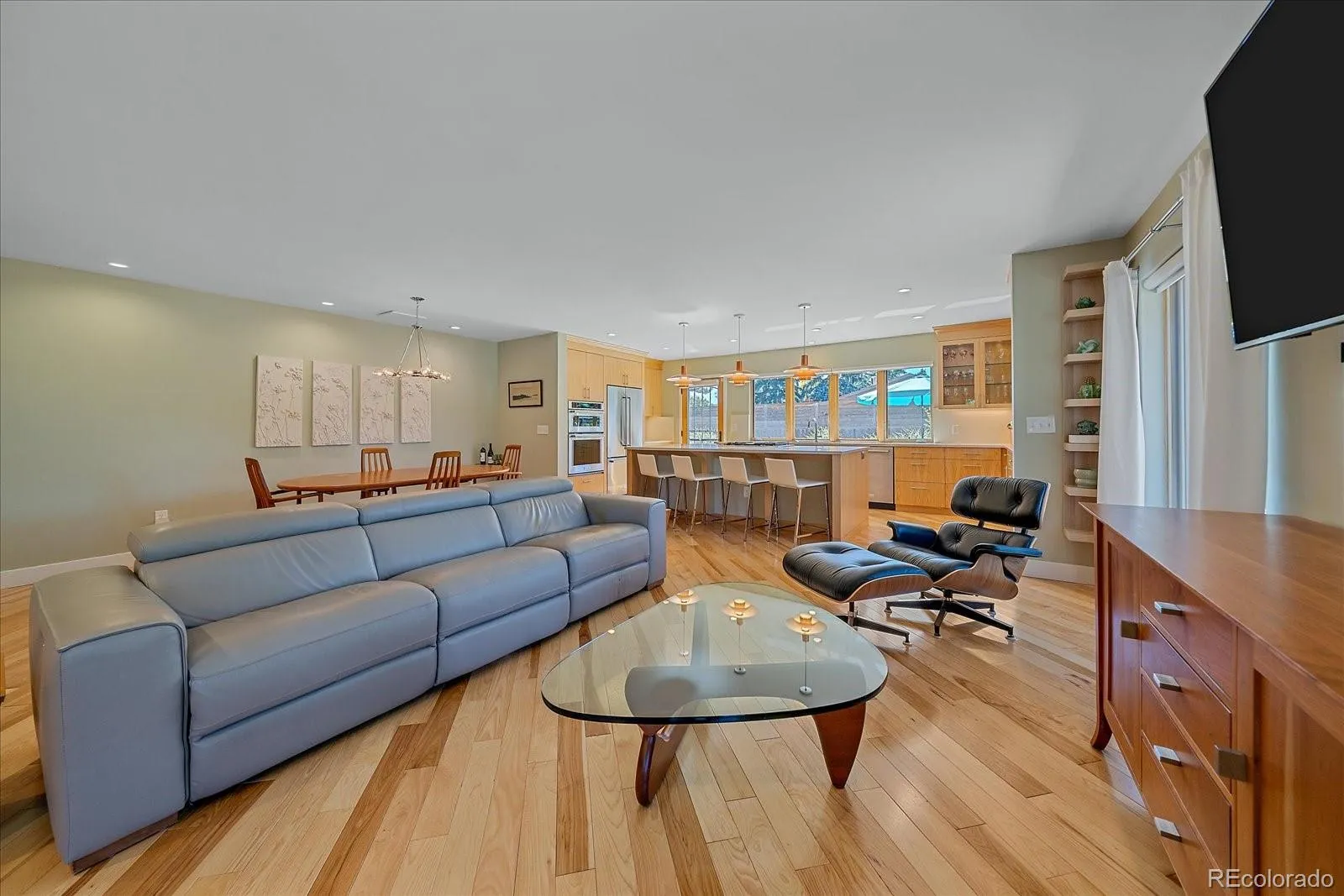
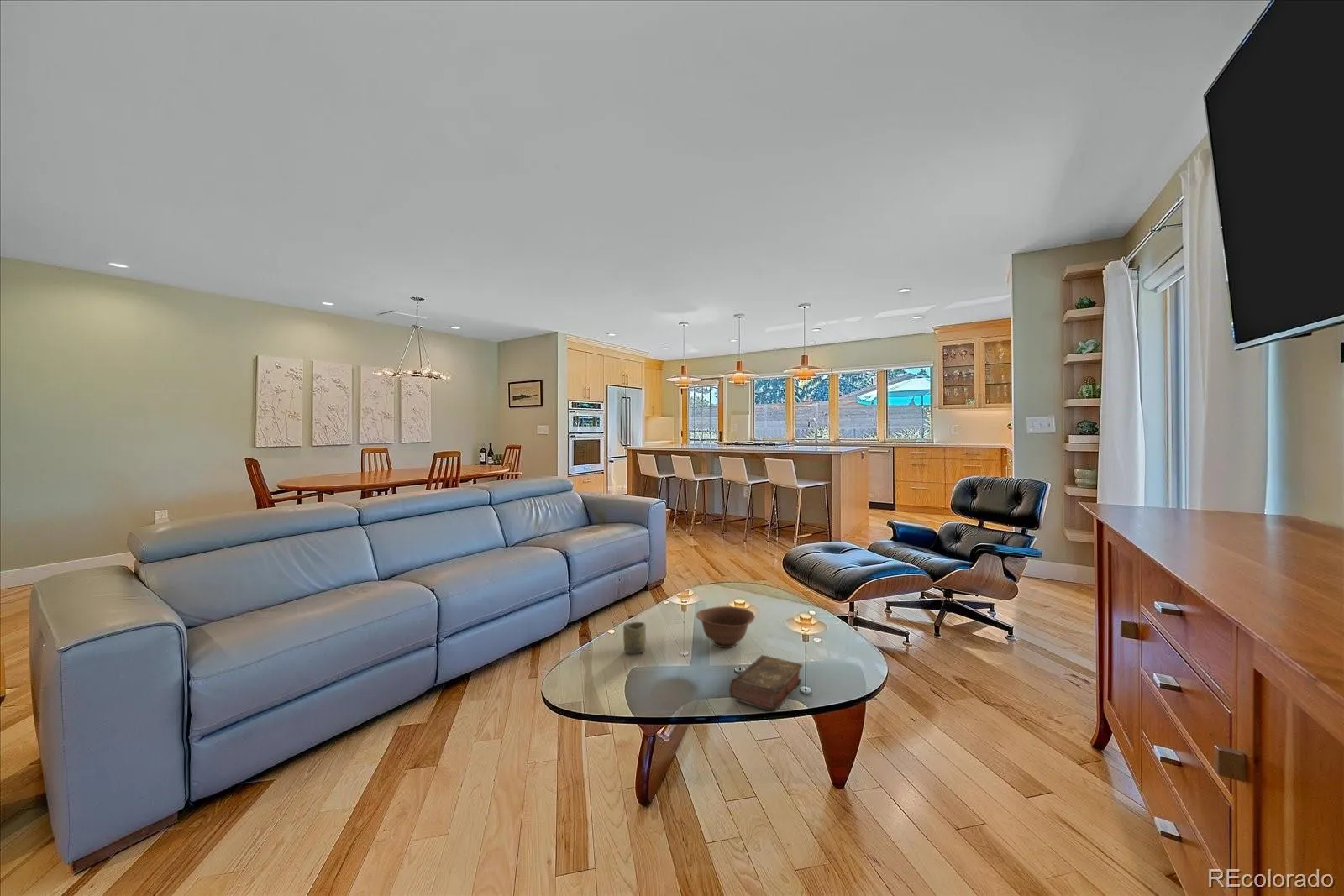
+ cup [622,621,647,654]
+ book [728,654,804,712]
+ bowl [696,605,756,649]
